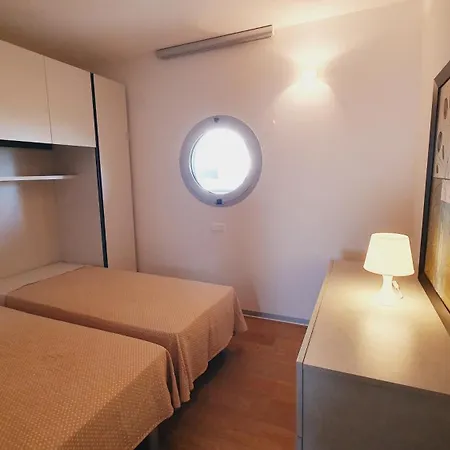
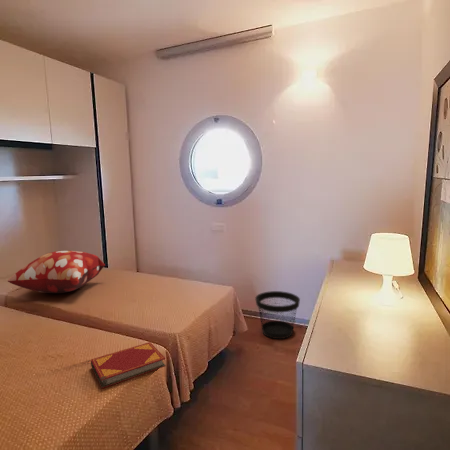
+ decorative pillow [7,250,106,294]
+ wastebasket [254,290,301,340]
+ hardback book [90,341,166,389]
